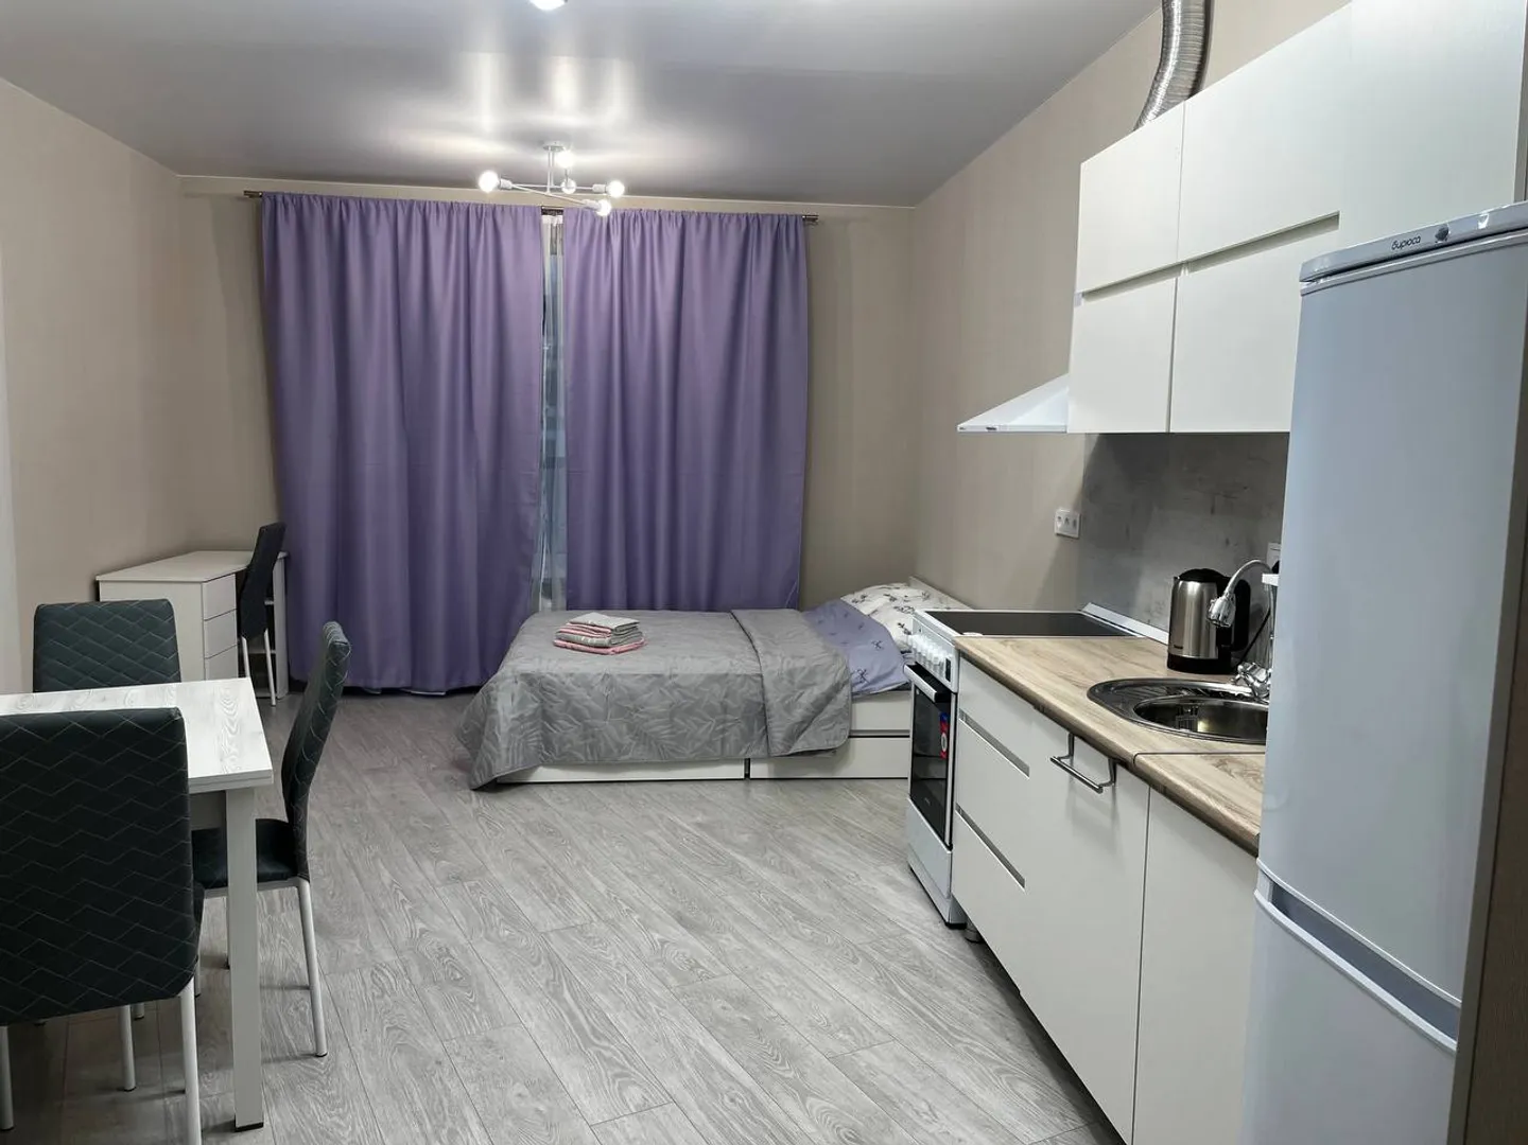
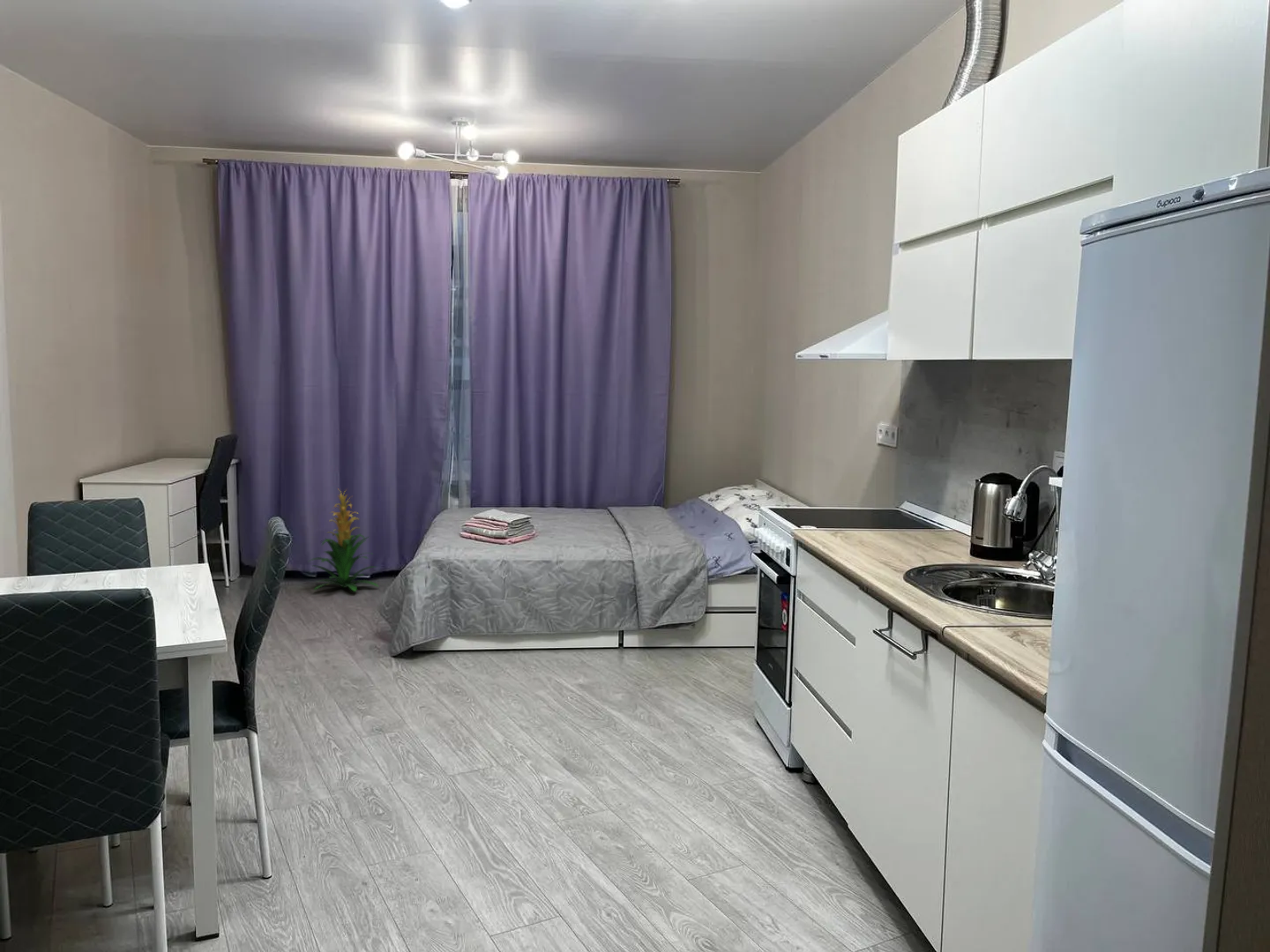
+ indoor plant [308,487,380,592]
